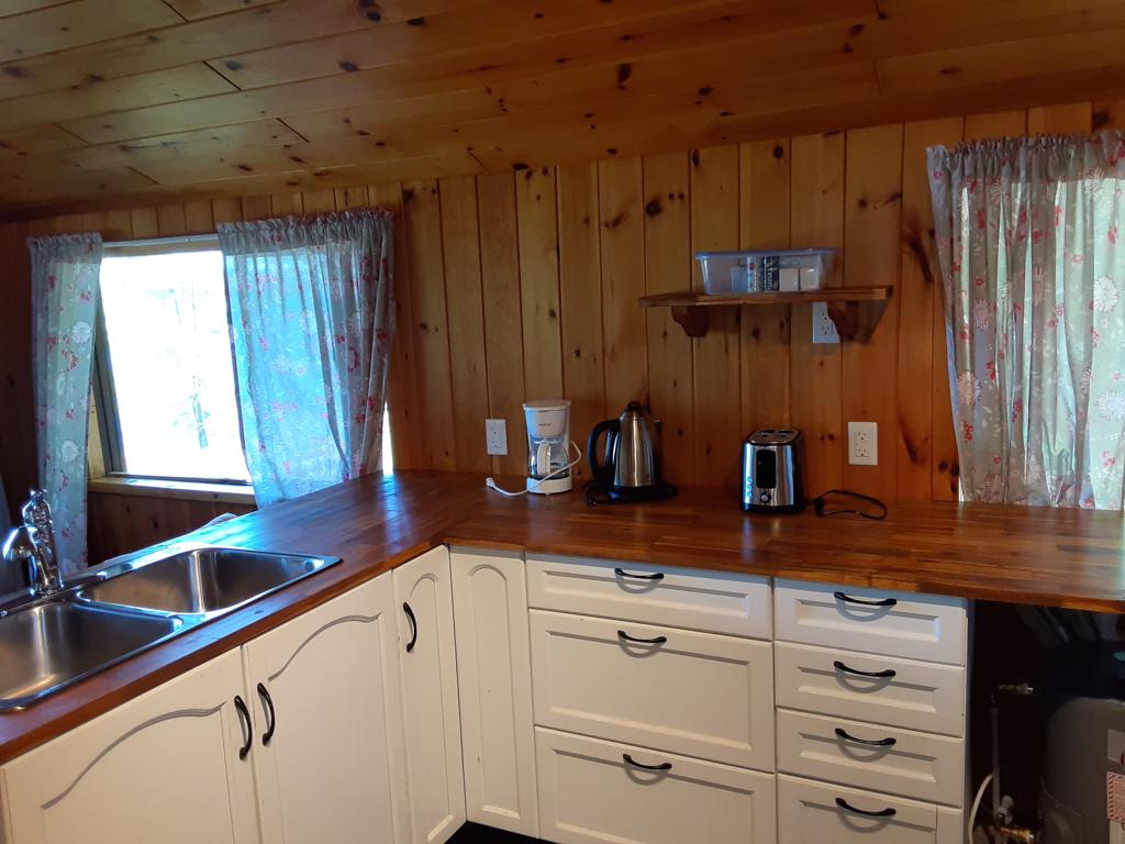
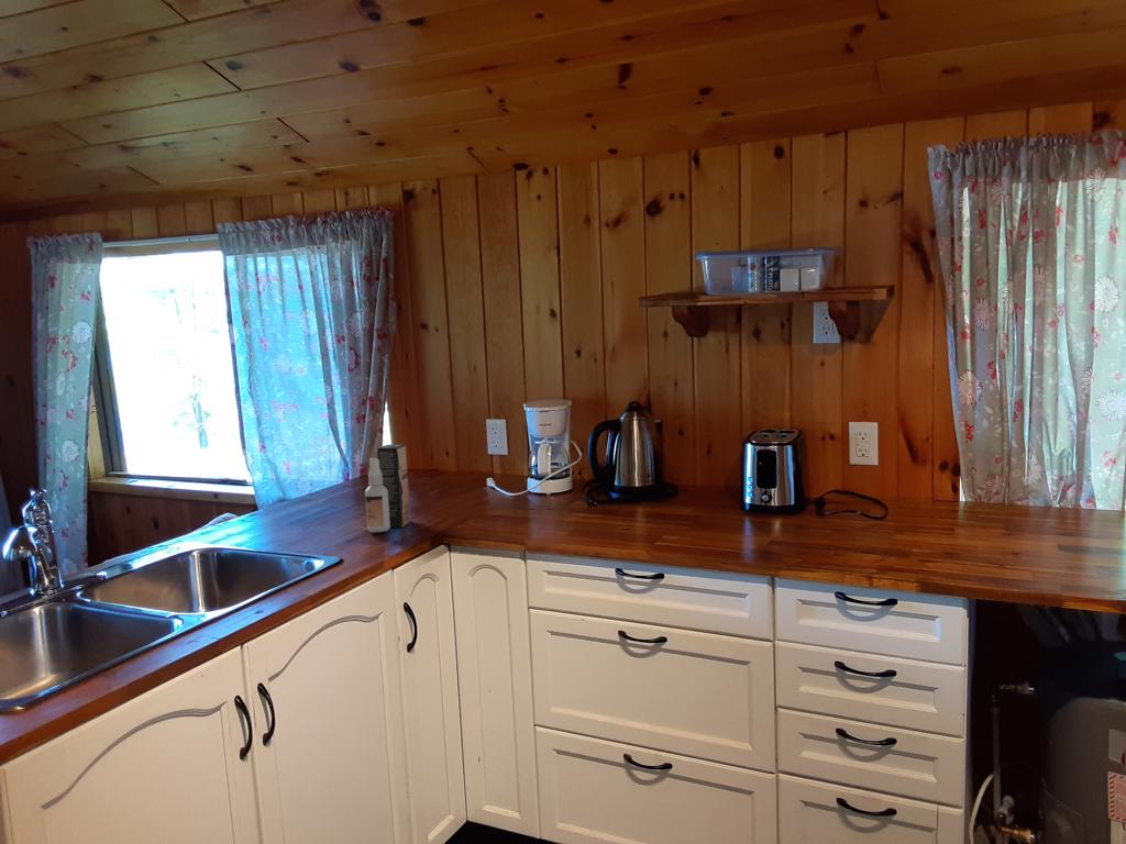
+ spray bottle [364,443,411,534]
